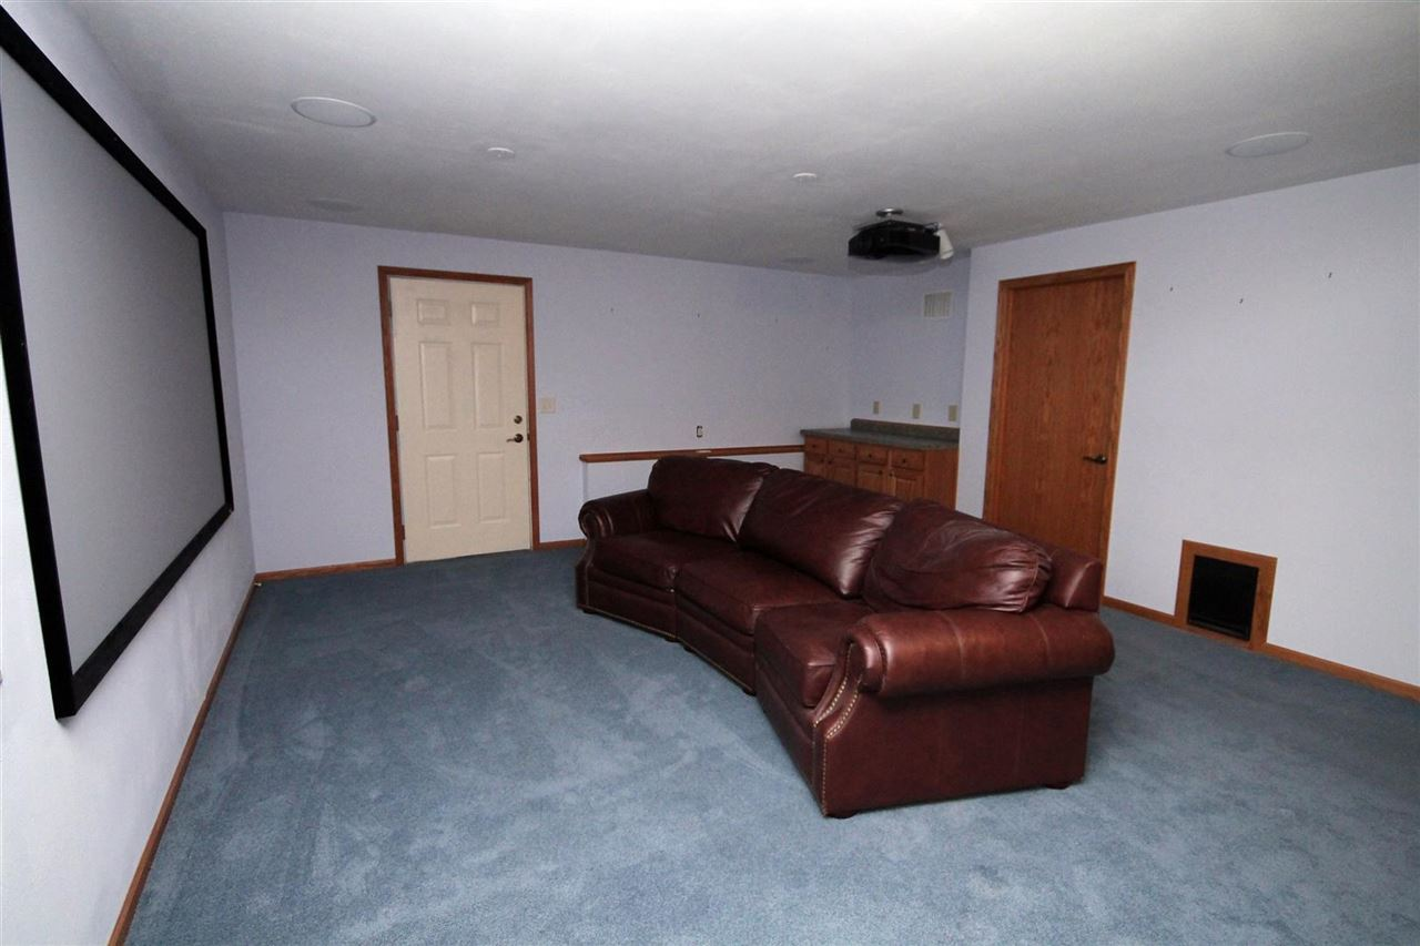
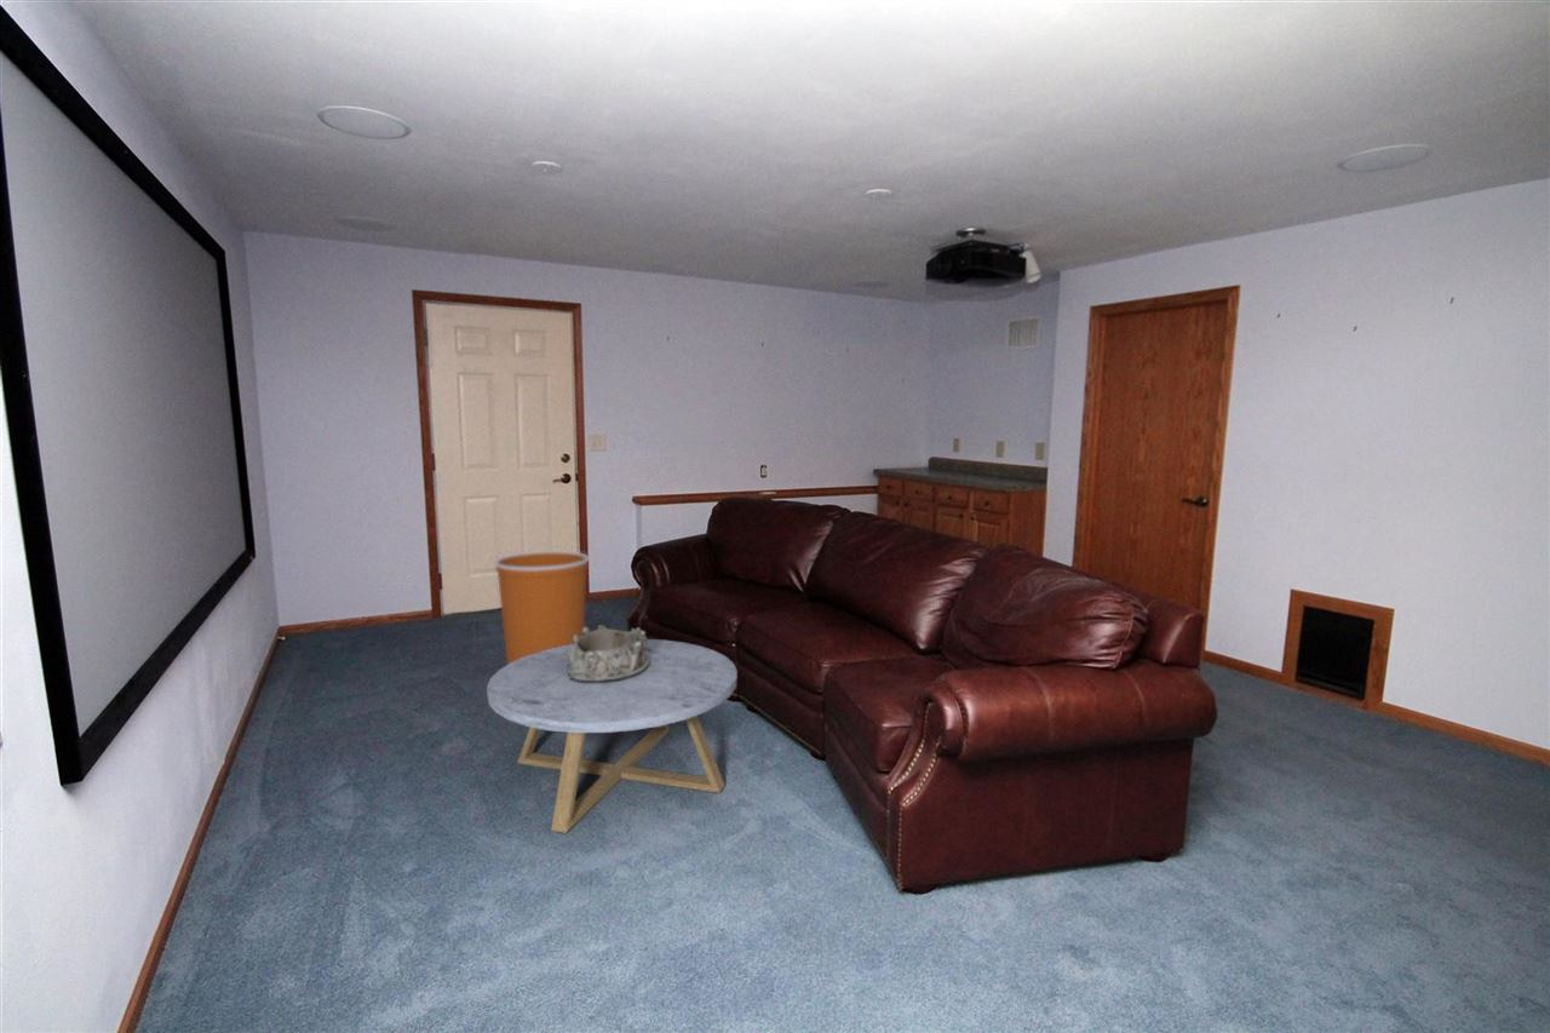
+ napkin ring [567,624,650,683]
+ coffee table [486,638,739,834]
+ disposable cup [493,550,591,665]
